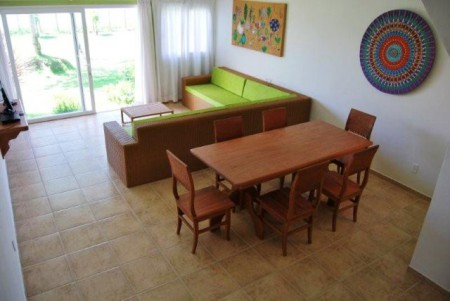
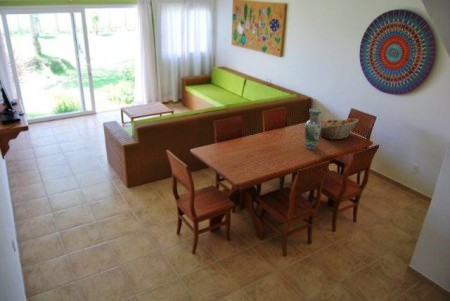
+ fruit basket [320,117,360,140]
+ vase [303,108,322,150]
